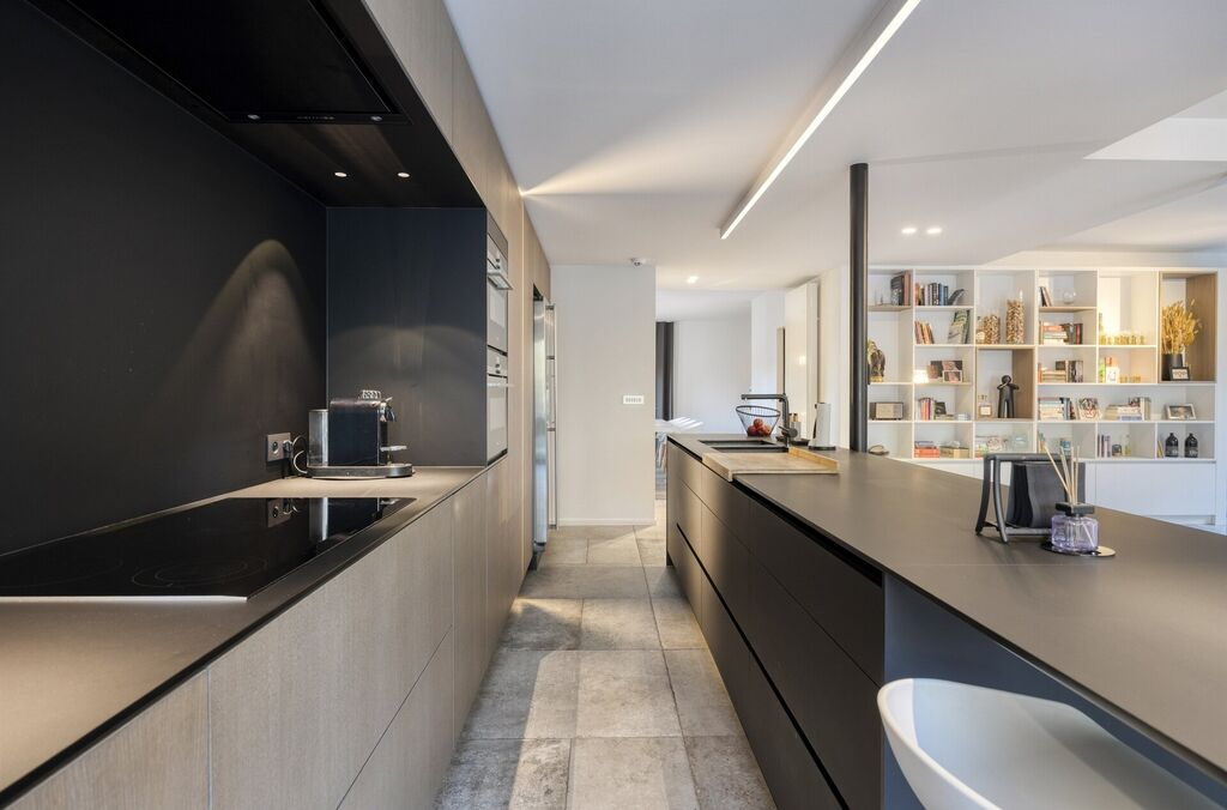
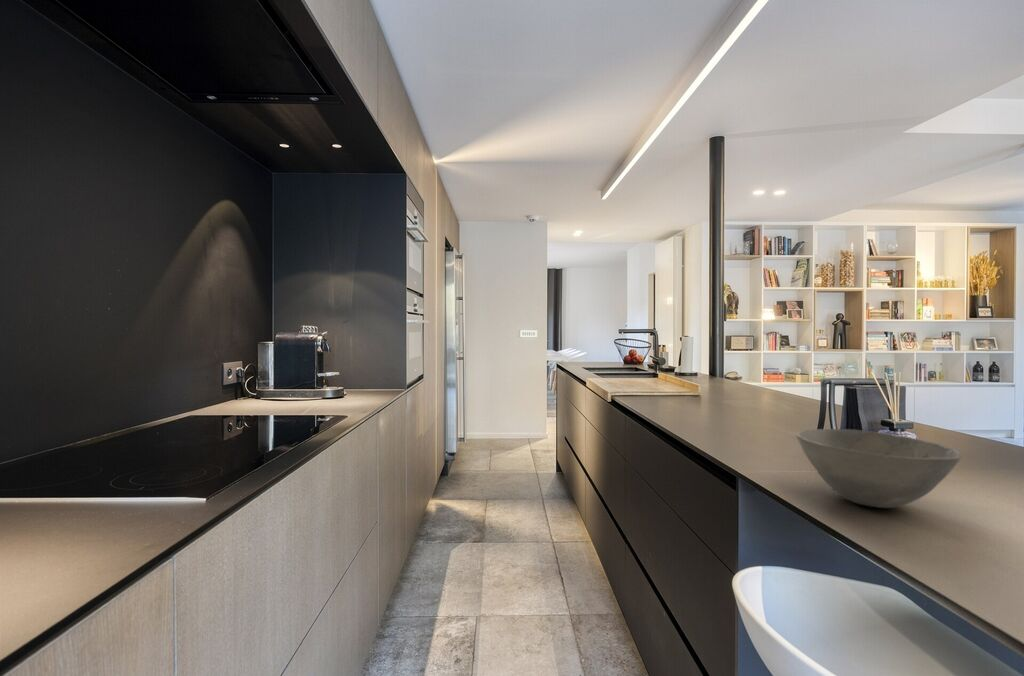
+ bowl [795,428,962,509]
